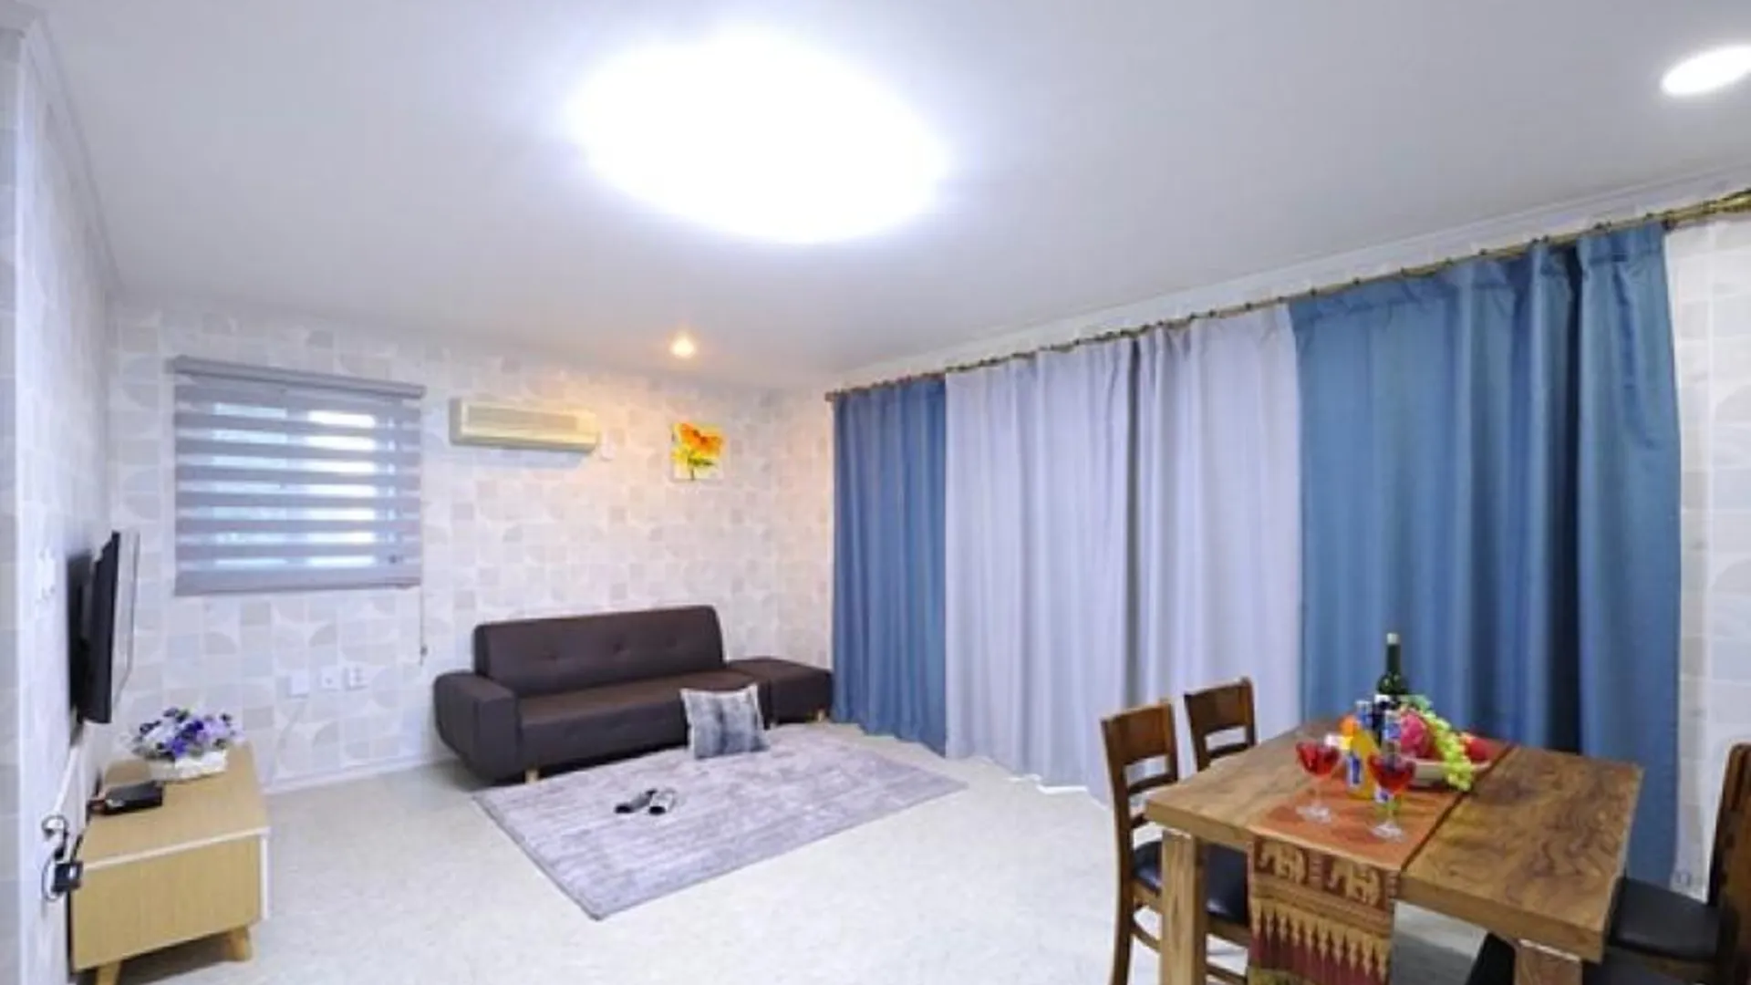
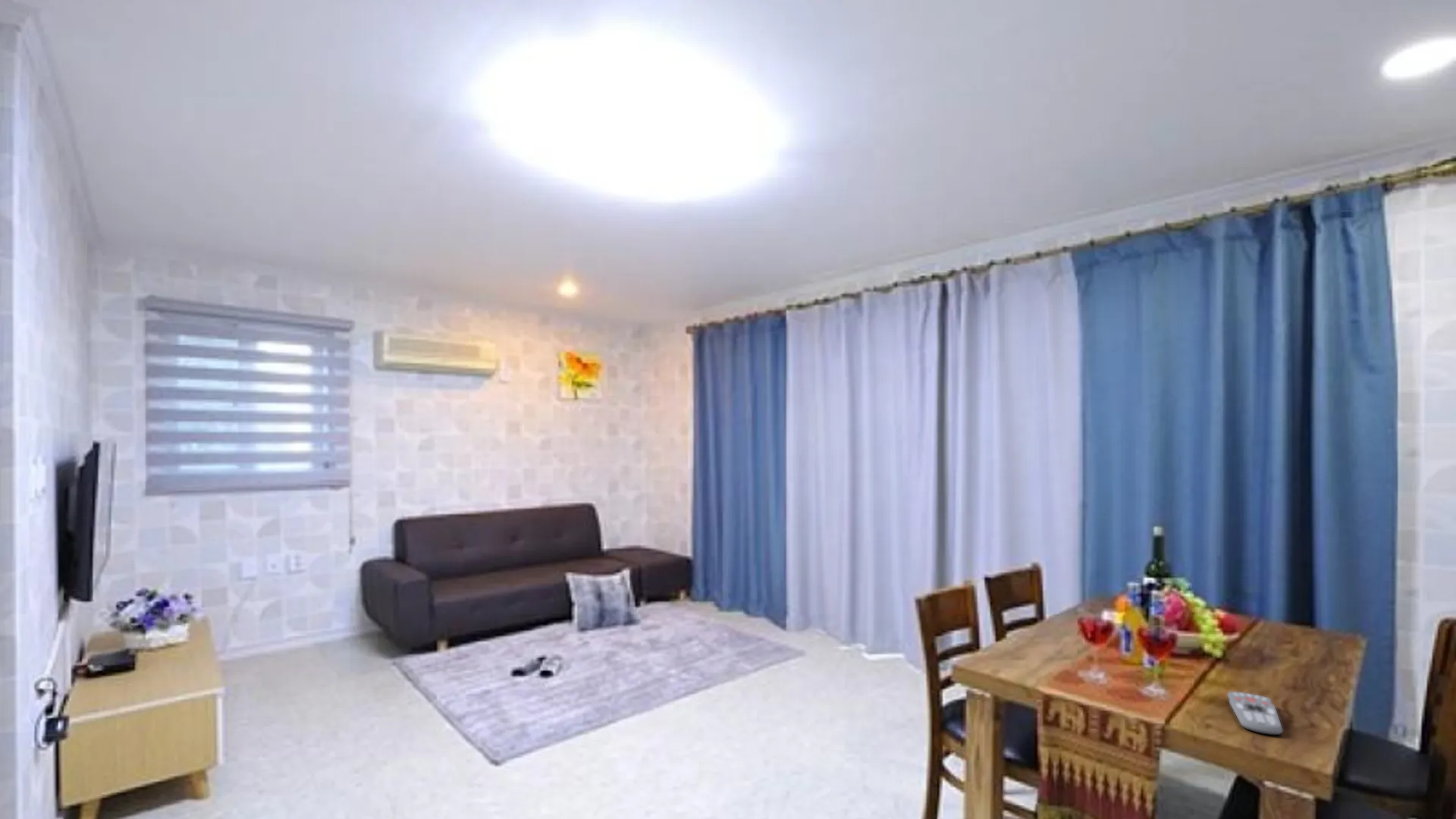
+ remote control [1227,691,1283,736]
